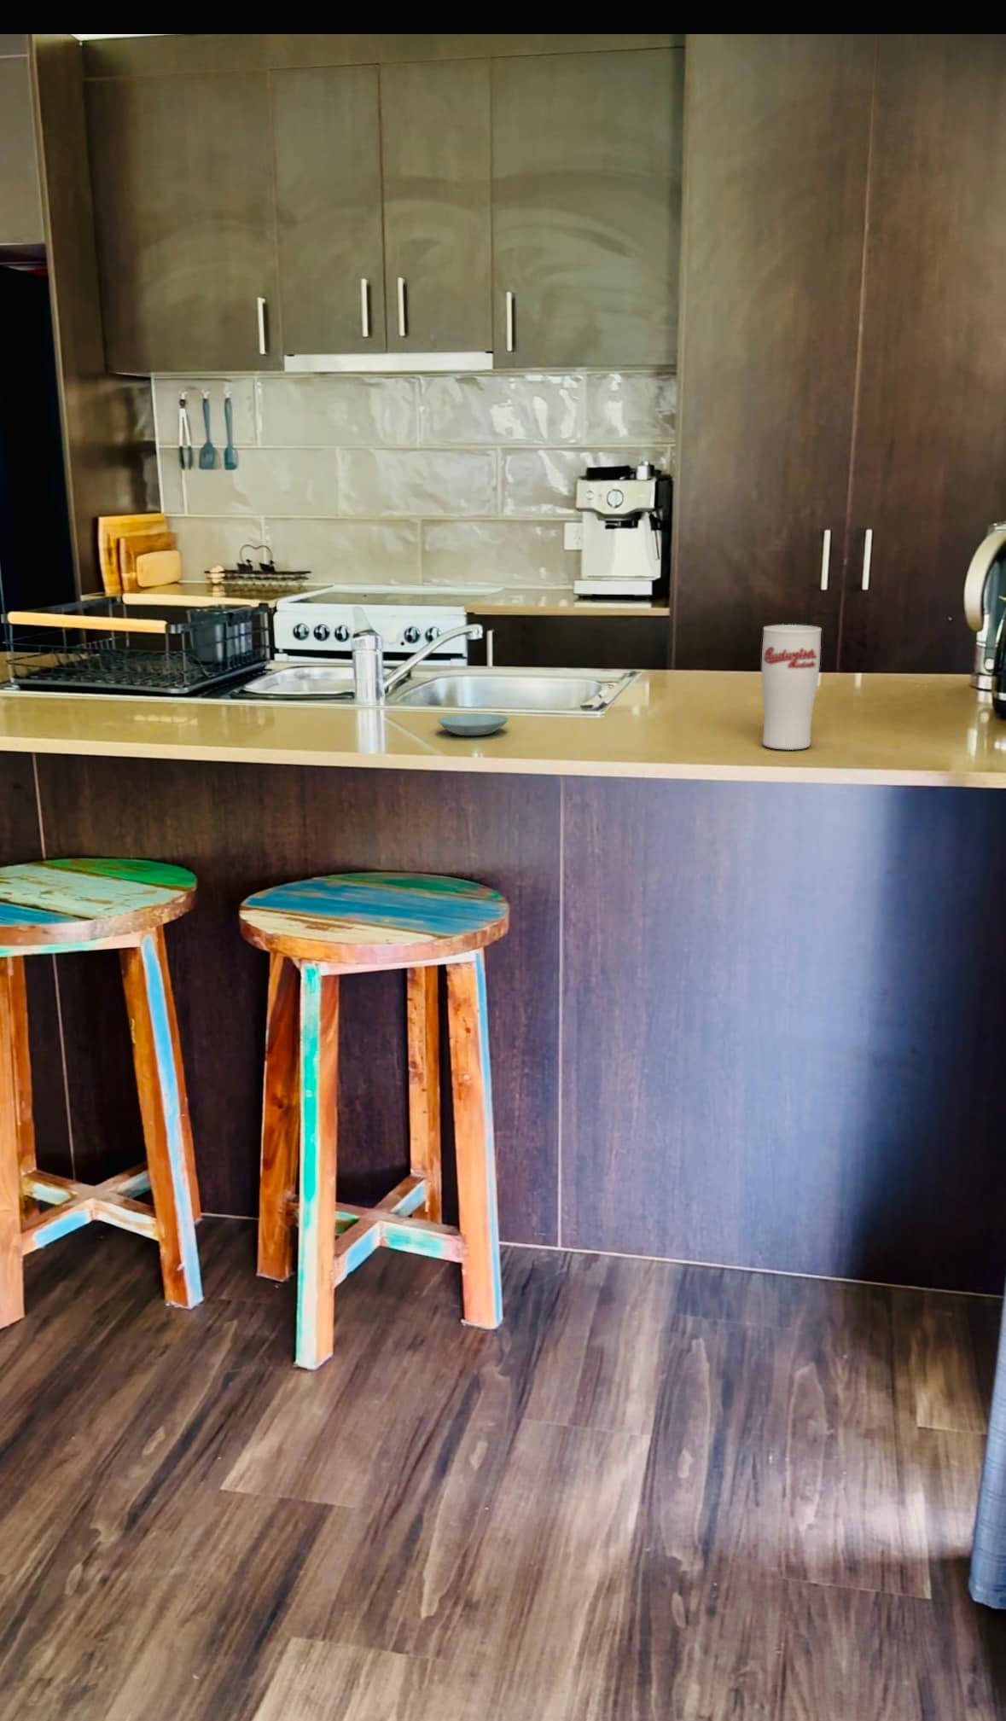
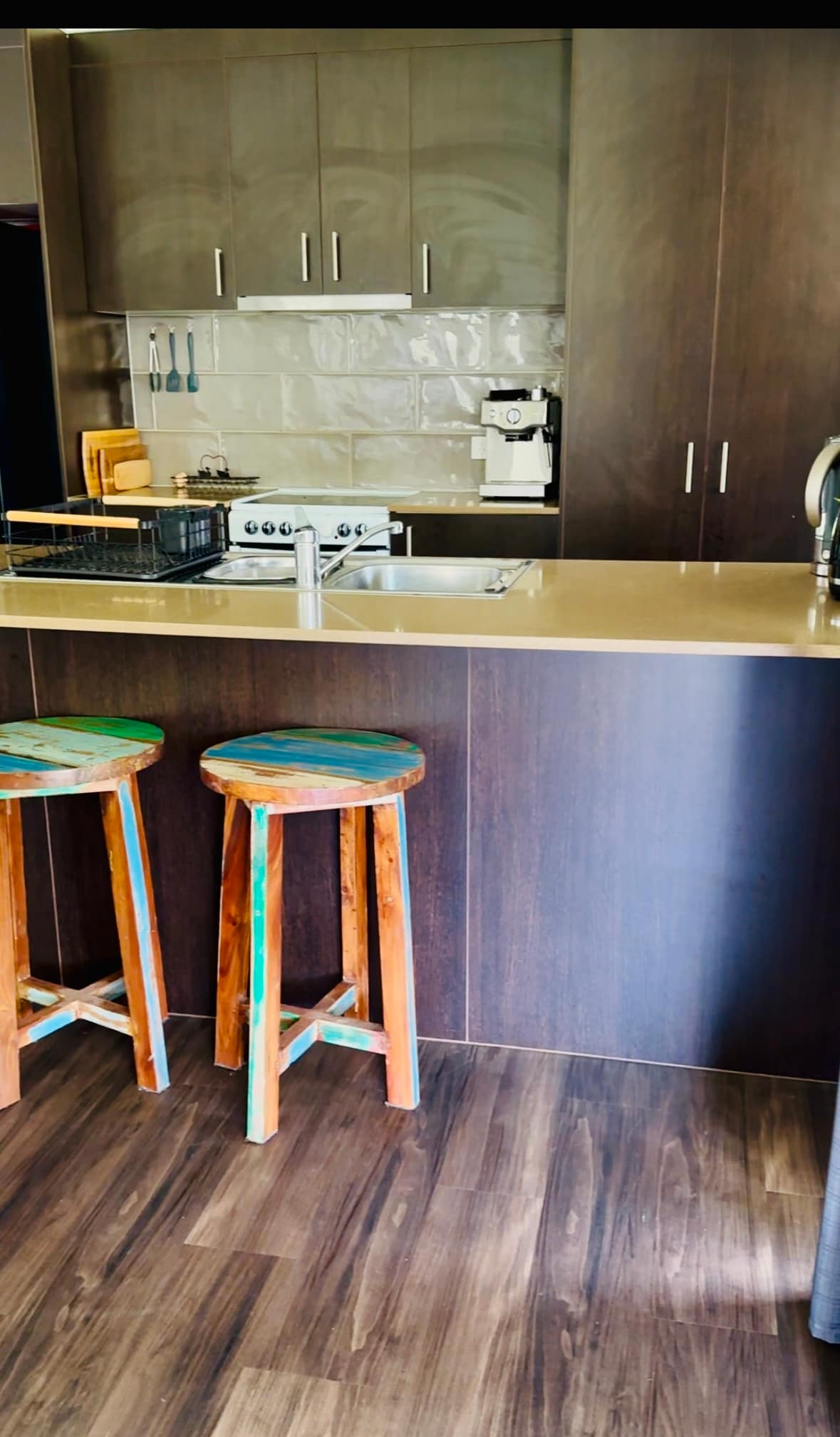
- cup [762,624,823,751]
- saucer [436,713,509,737]
